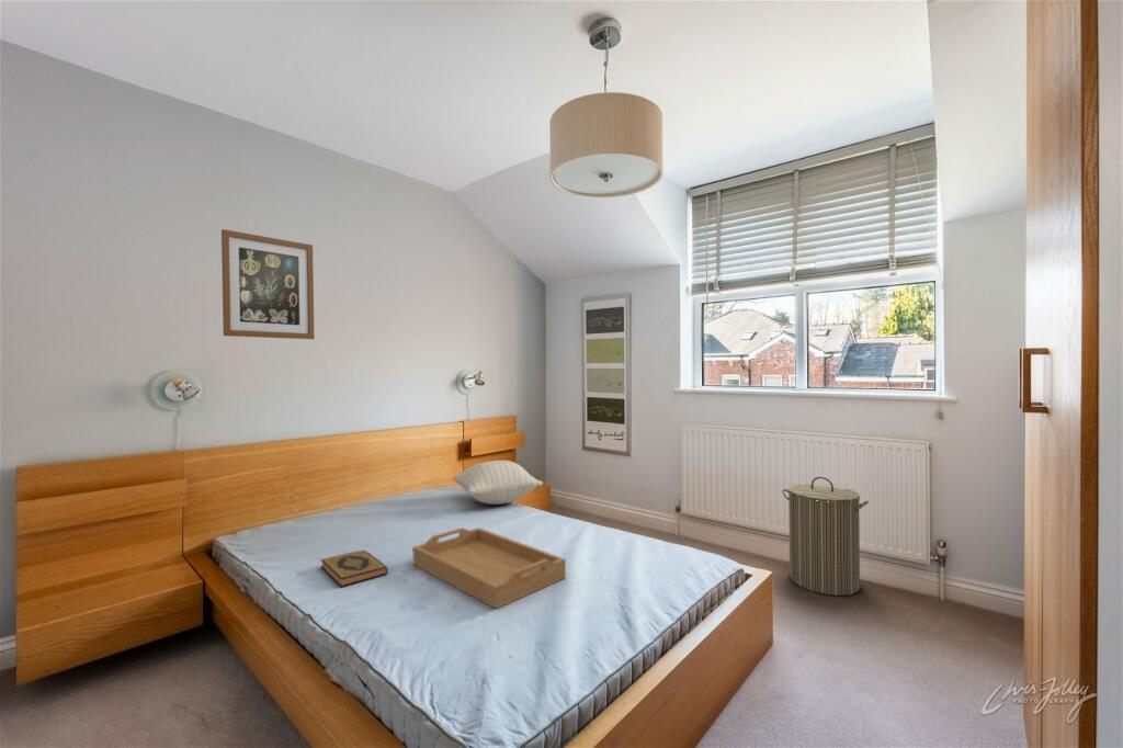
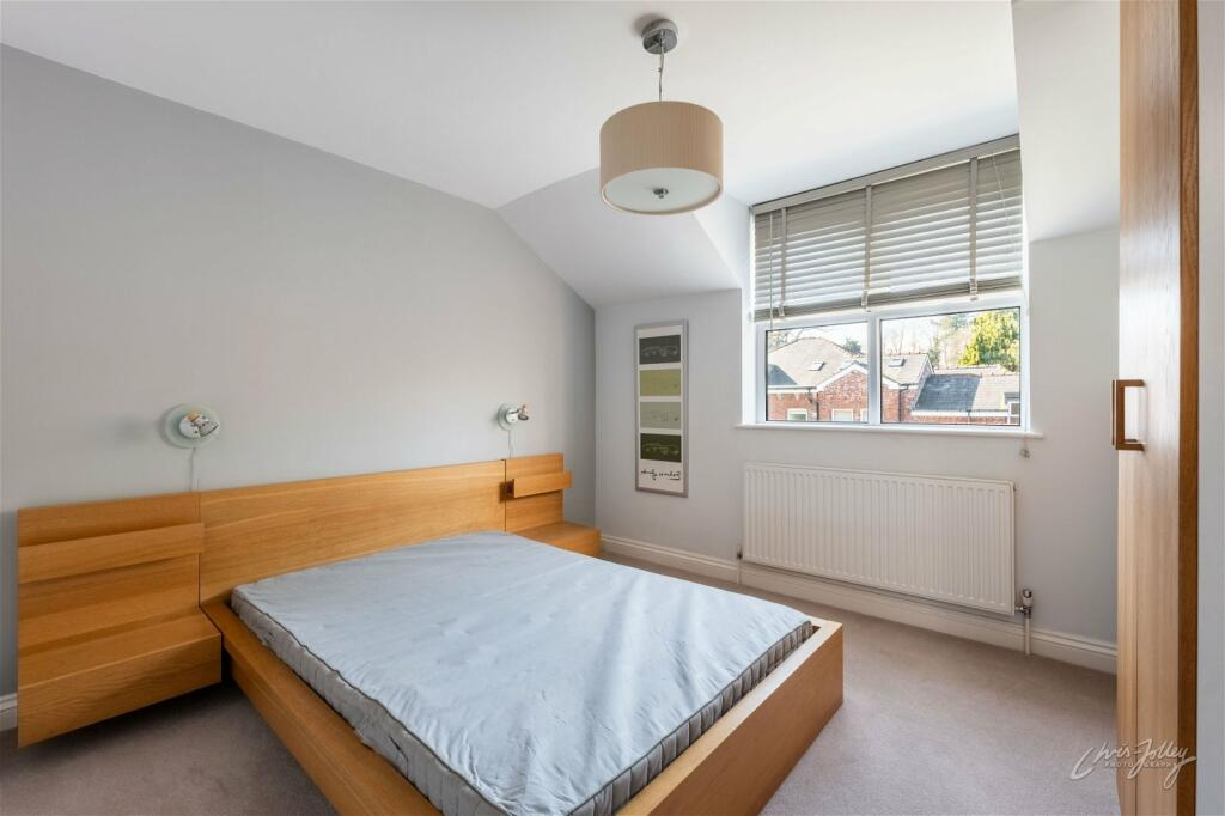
- wall art [220,228,316,340]
- hardback book [319,548,389,588]
- serving tray [411,526,567,610]
- laundry hamper [781,476,870,597]
- pillow [452,460,544,506]
